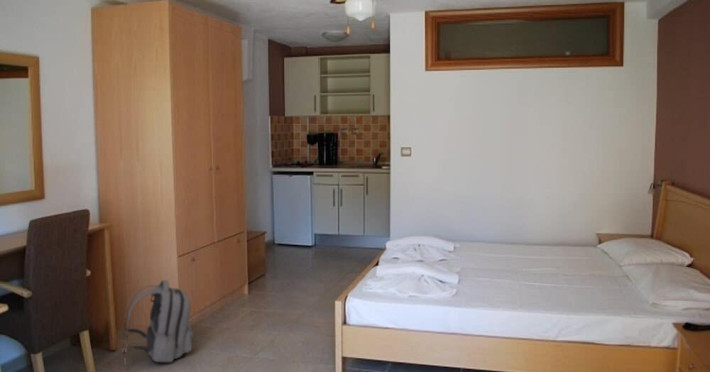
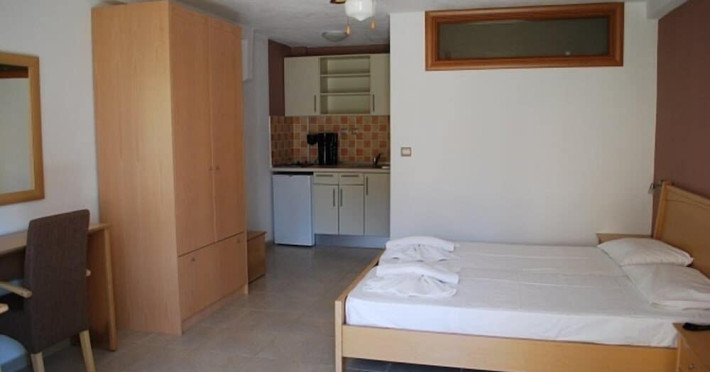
- backpack [121,279,197,372]
